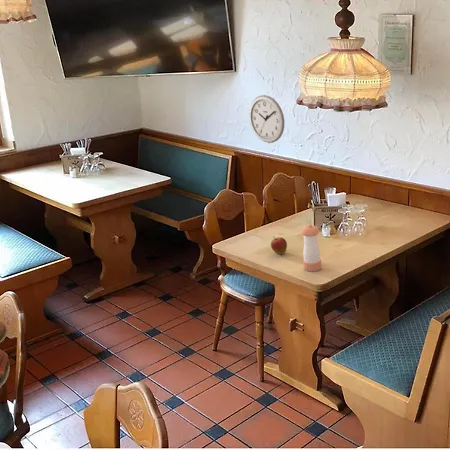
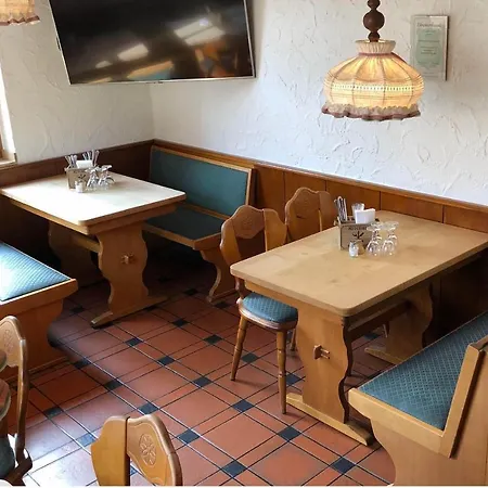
- pepper shaker [301,224,322,272]
- wall clock [248,94,286,144]
- fruit [270,236,288,255]
